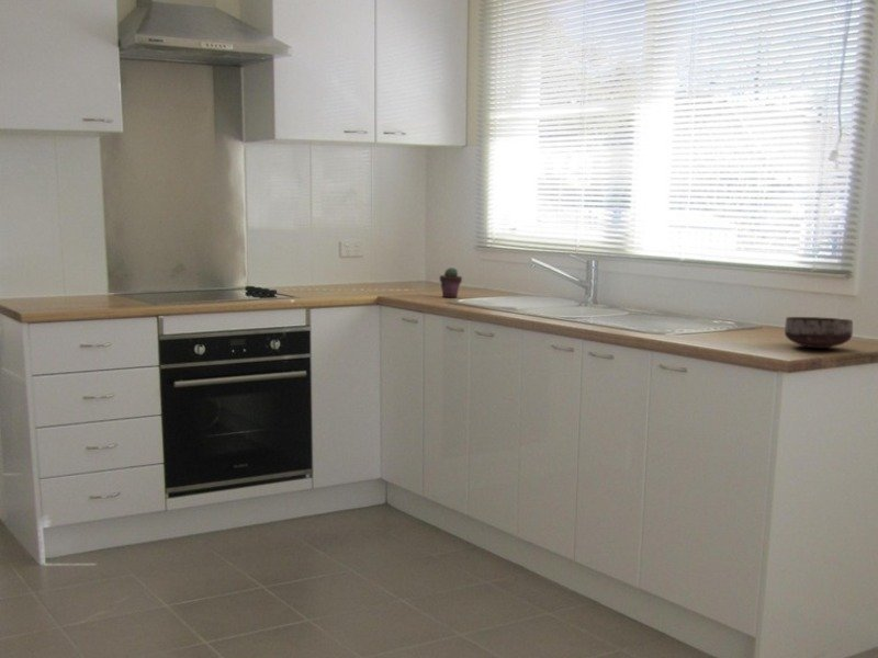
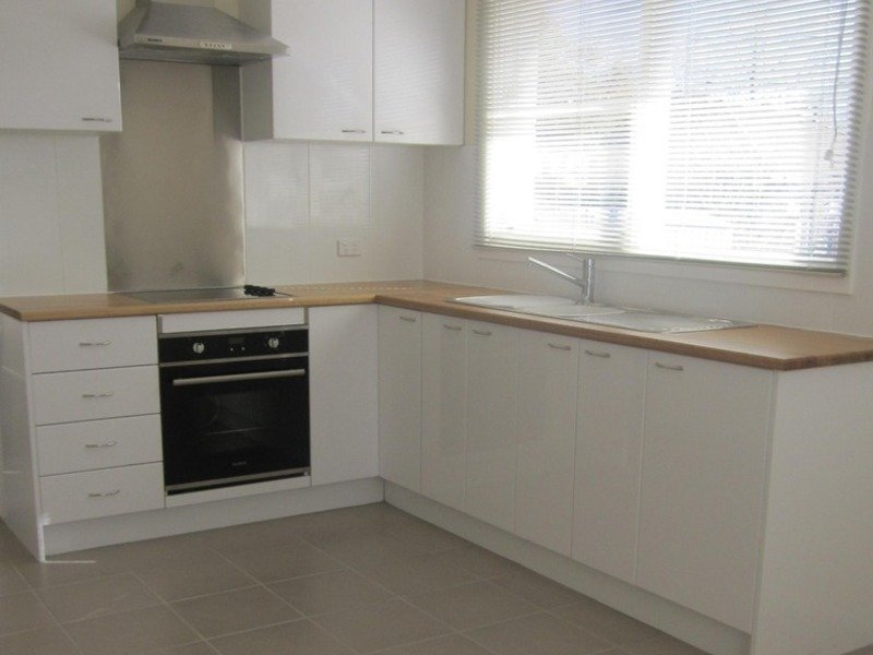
- potted succulent [438,266,463,298]
- bowl [784,316,854,349]
